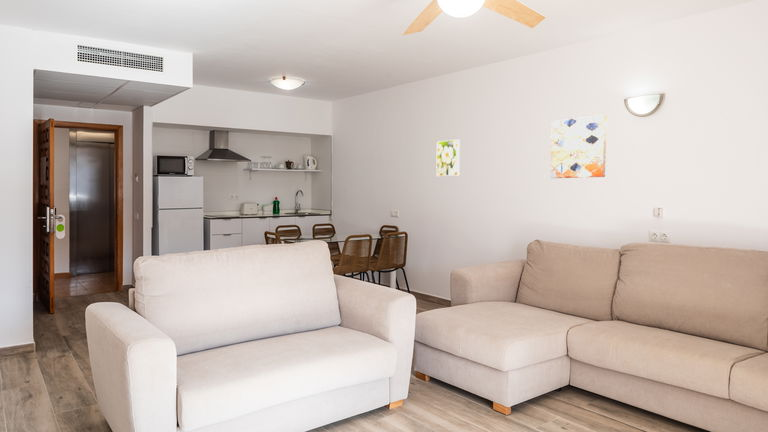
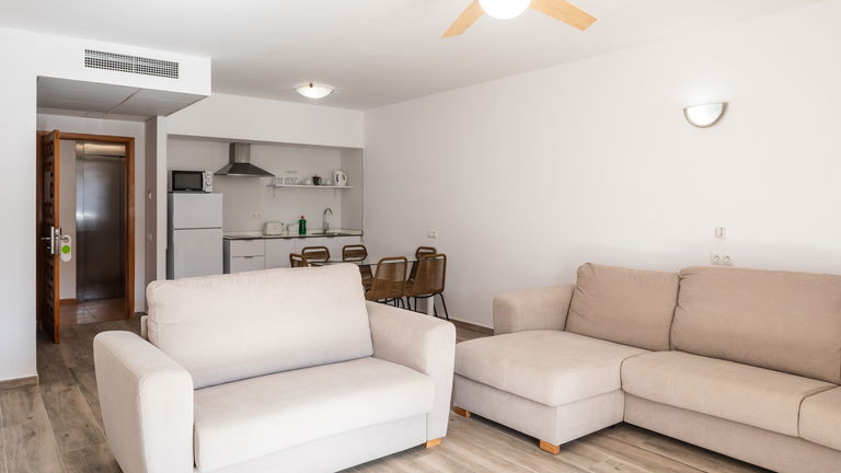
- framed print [435,138,461,177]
- wall art [550,114,607,179]
